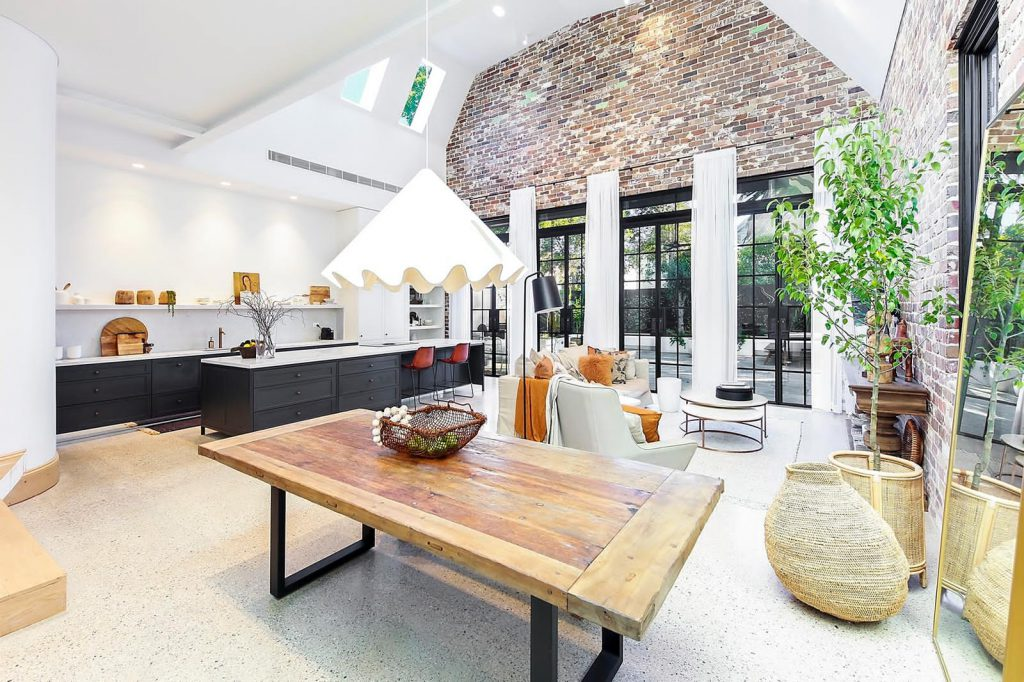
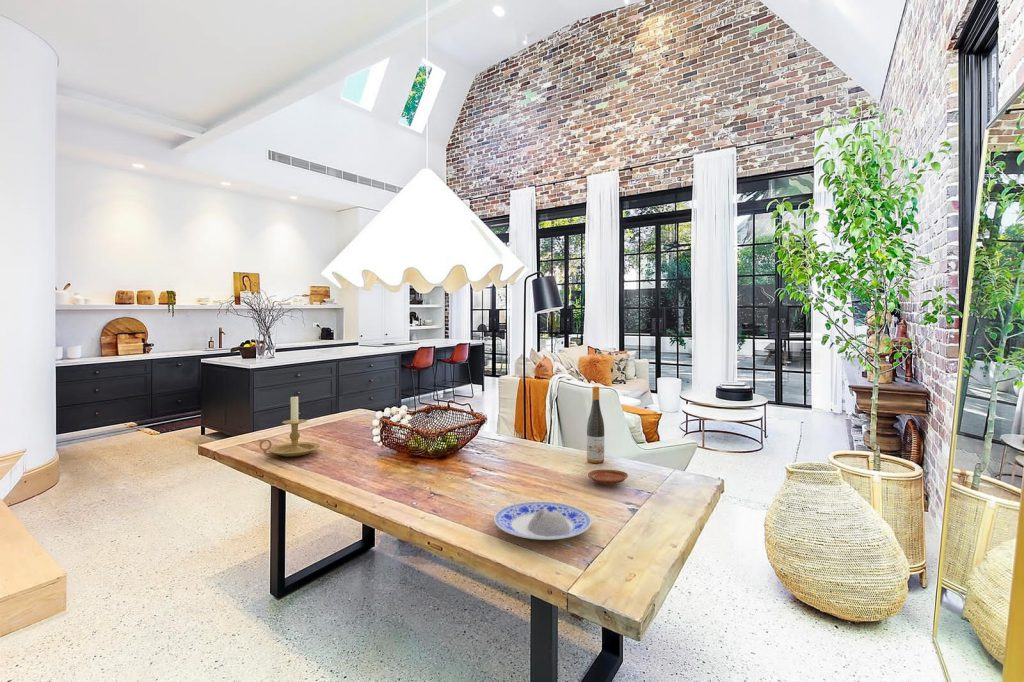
+ wine bottle [586,385,605,464]
+ plate [587,468,629,486]
+ plate [493,500,593,541]
+ candle holder [257,393,321,457]
